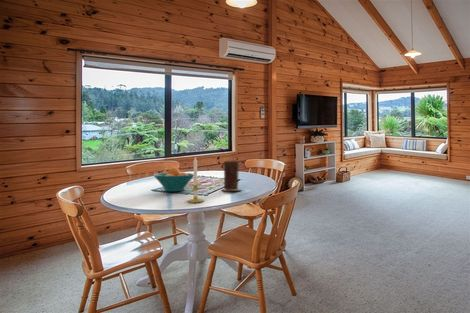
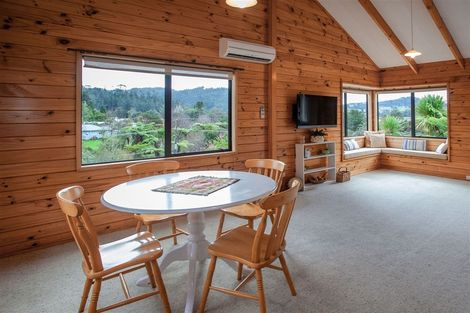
- vase [220,160,243,192]
- fruit bowl [153,166,194,192]
- candle [186,156,205,203]
